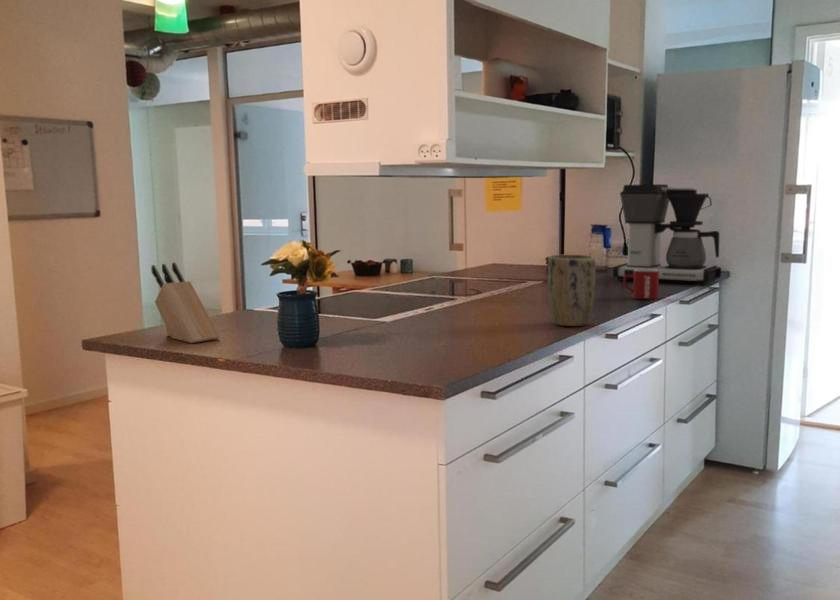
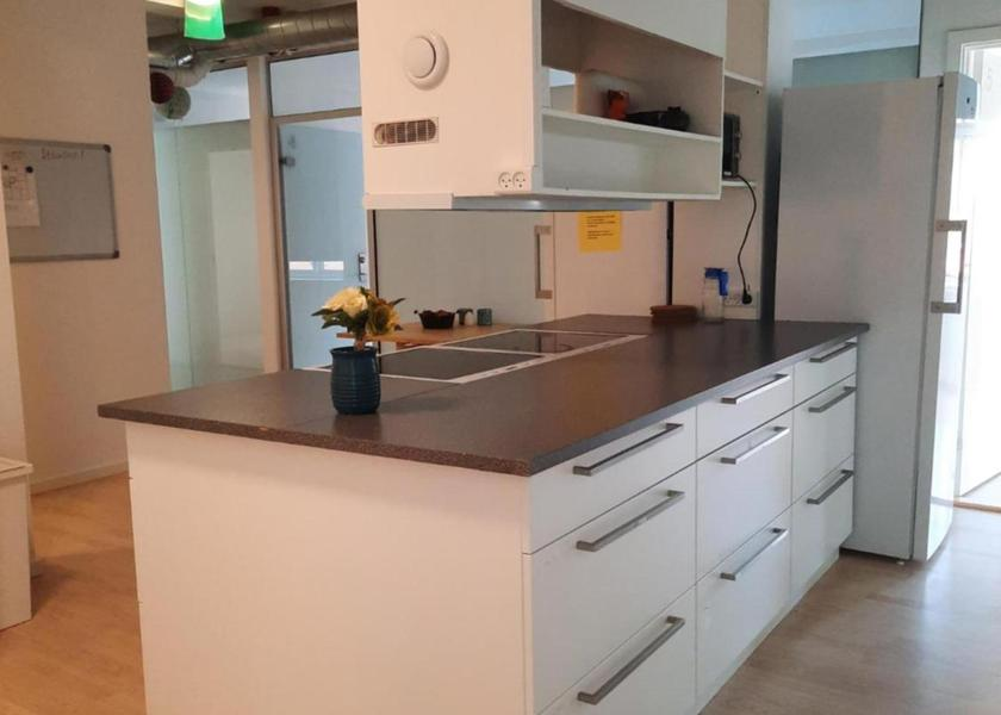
- coffee maker [612,183,722,286]
- plant pot [547,254,596,327]
- mug [623,269,660,300]
- knife block [150,262,221,344]
